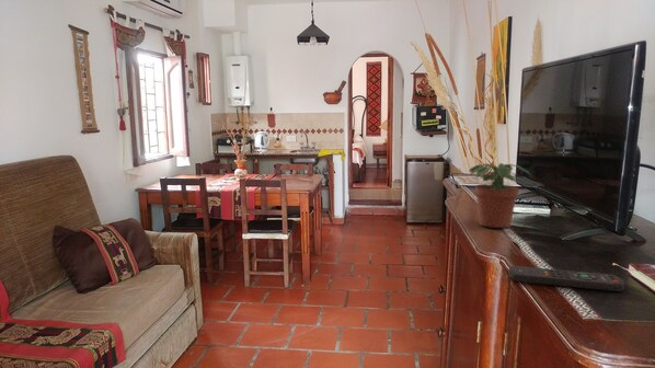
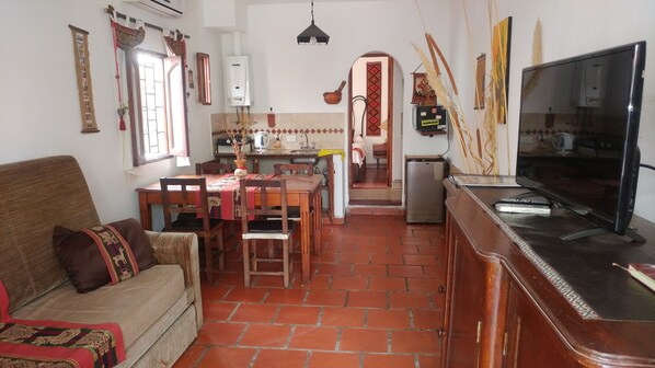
- remote control [507,265,625,292]
- potted plant [468,162,531,229]
